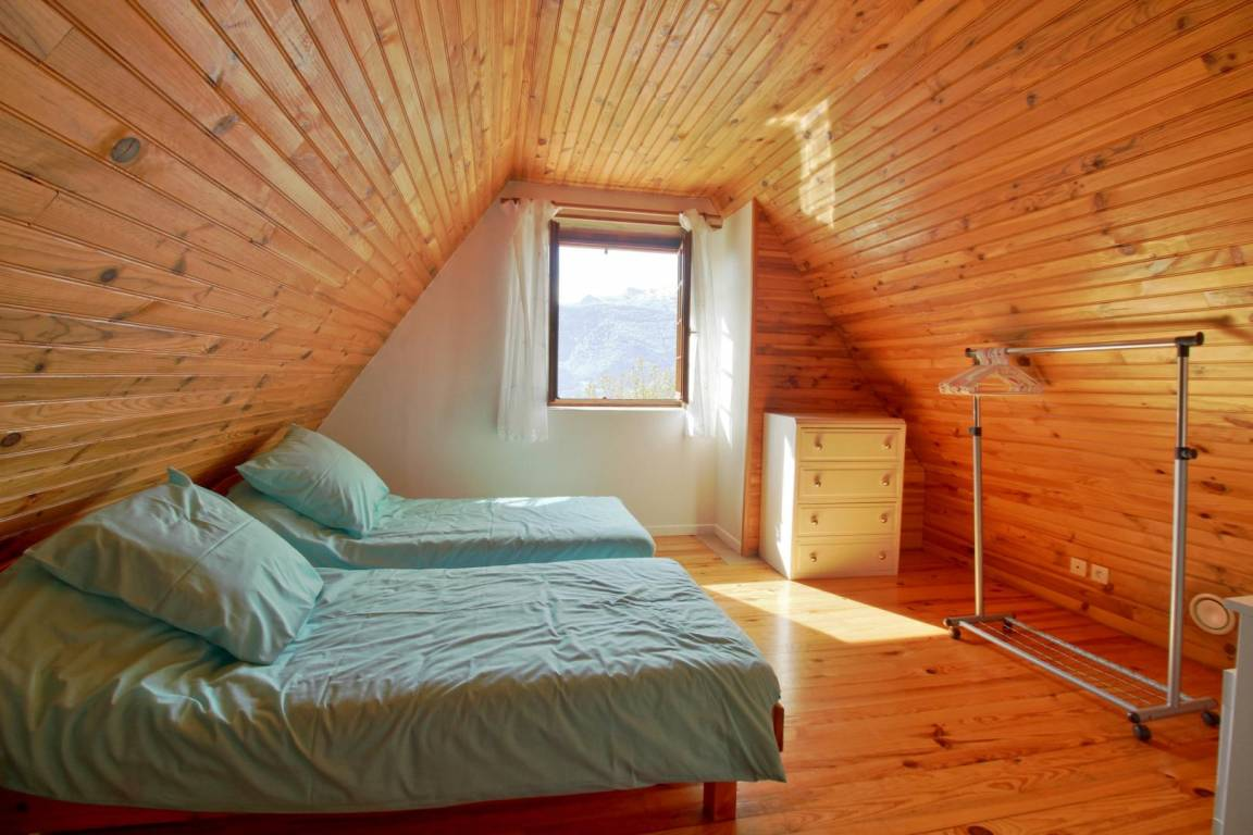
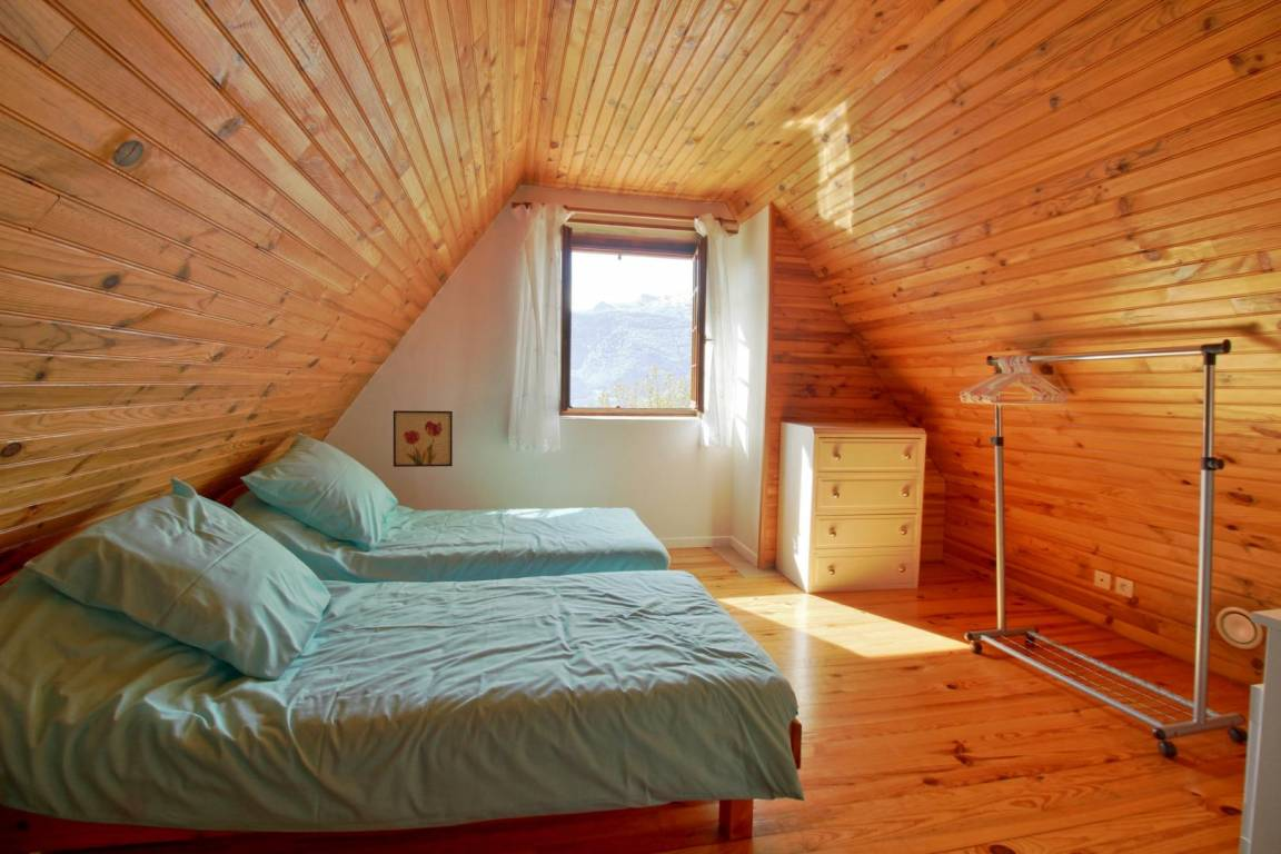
+ wall art [393,409,454,468]
